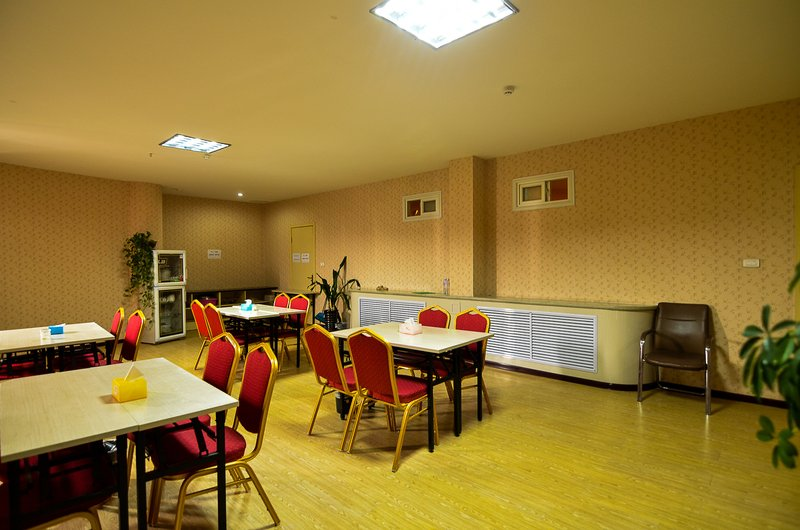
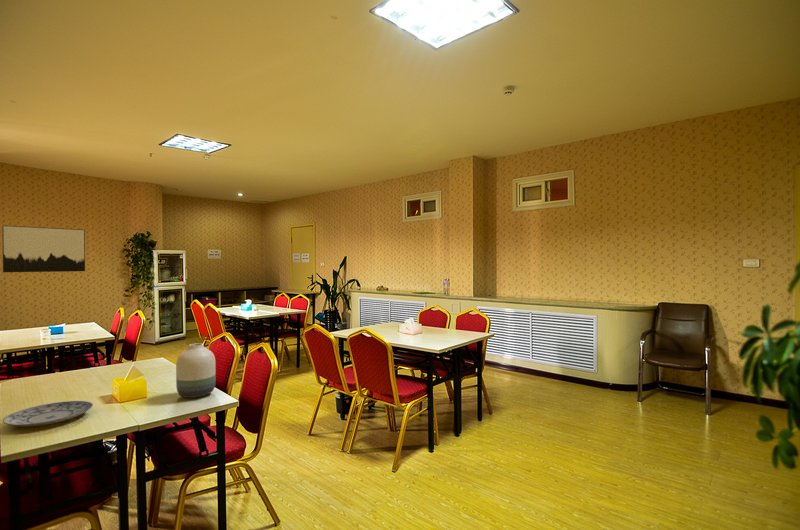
+ vase [175,343,217,399]
+ wall art [1,225,86,273]
+ plate [2,400,94,428]
